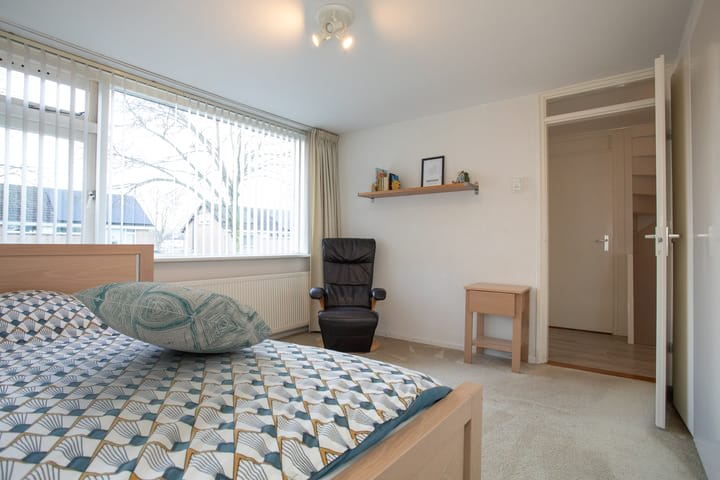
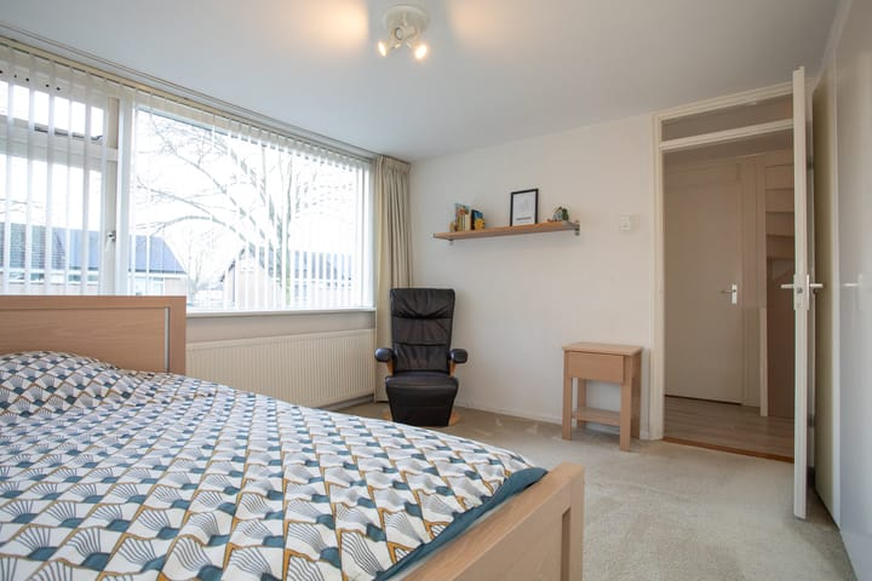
- decorative pillow [71,280,275,354]
